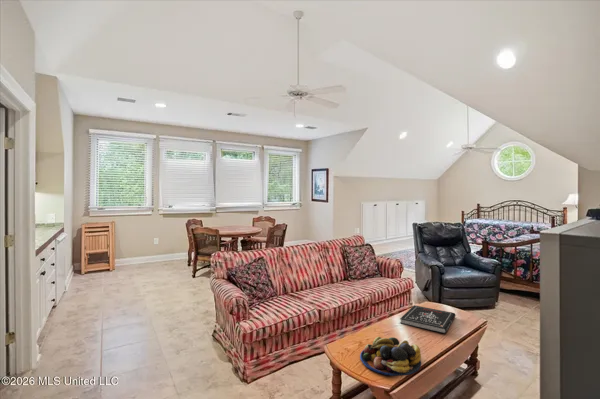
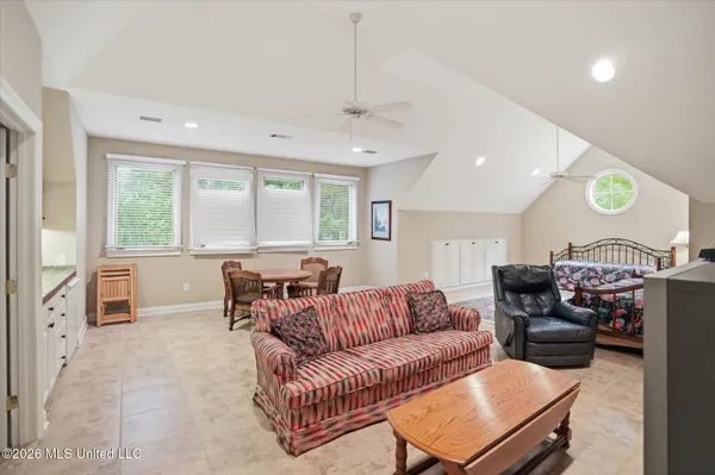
- fruit bowl [359,336,422,377]
- book [399,304,457,334]
